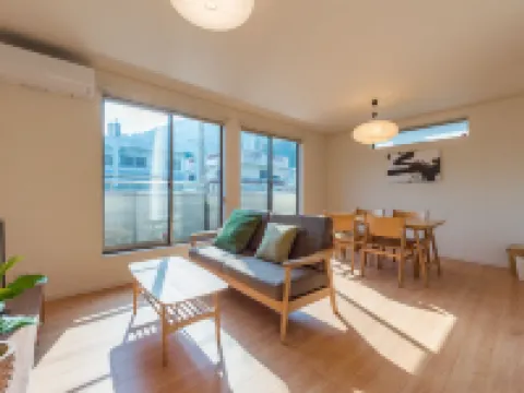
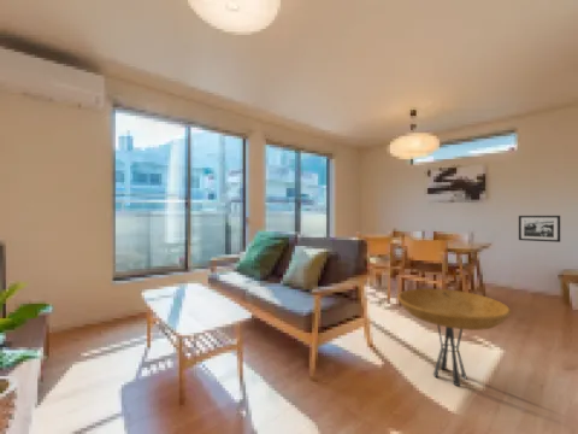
+ picture frame [518,215,561,244]
+ side table [396,287,513,387]
